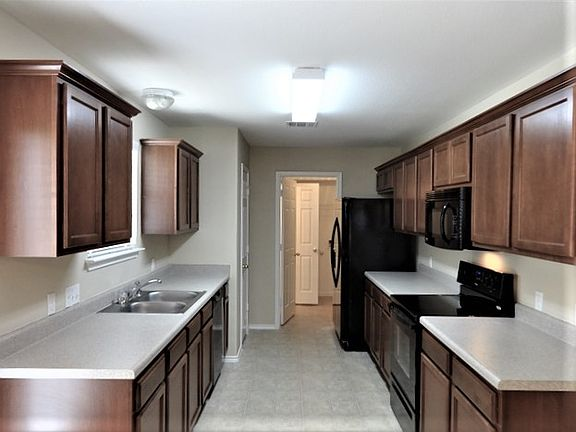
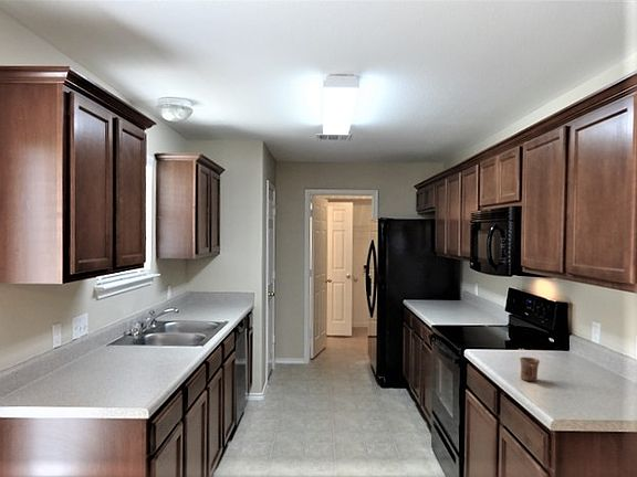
+ mug [519,356,541,382]
